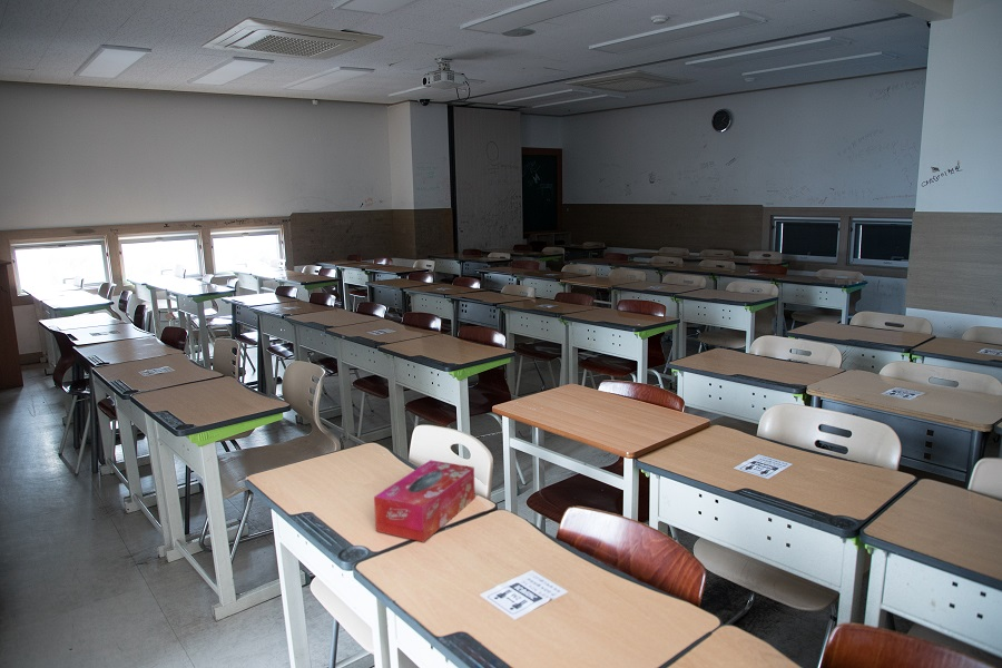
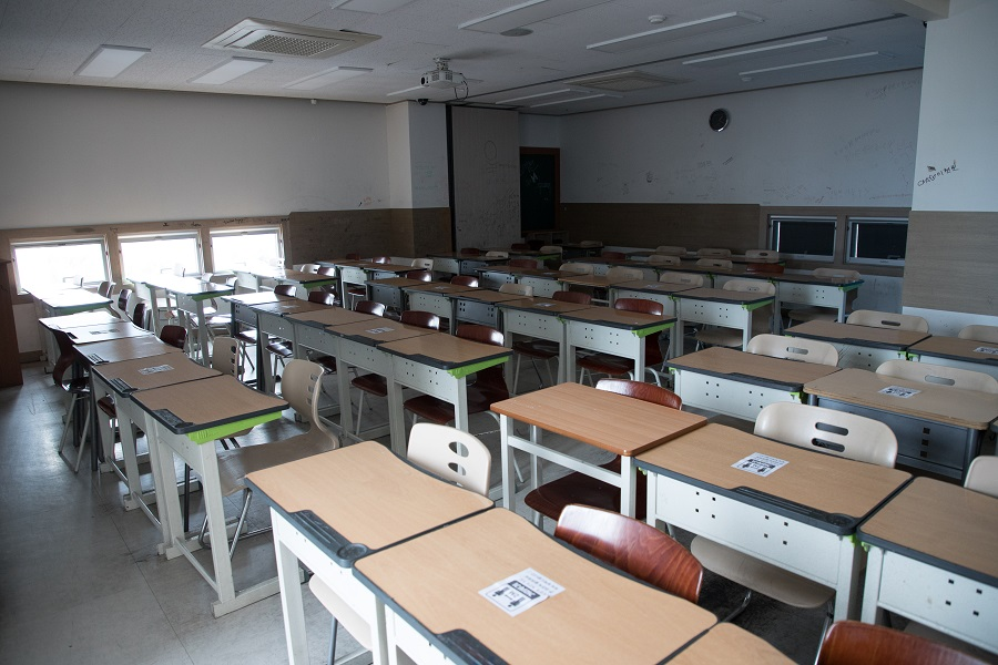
- tissue box [373,459,477,543]
